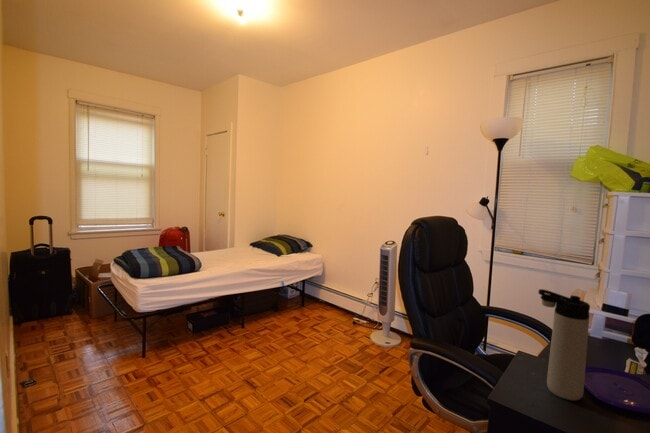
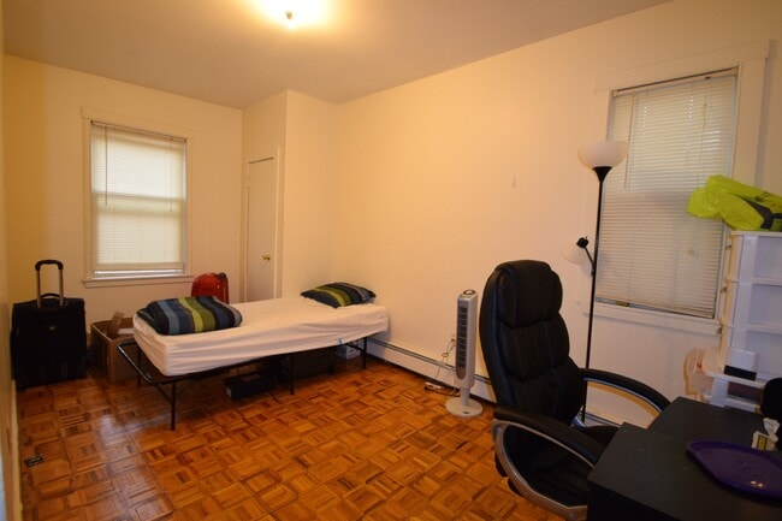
- thermos bottle [537,288,591,402]
